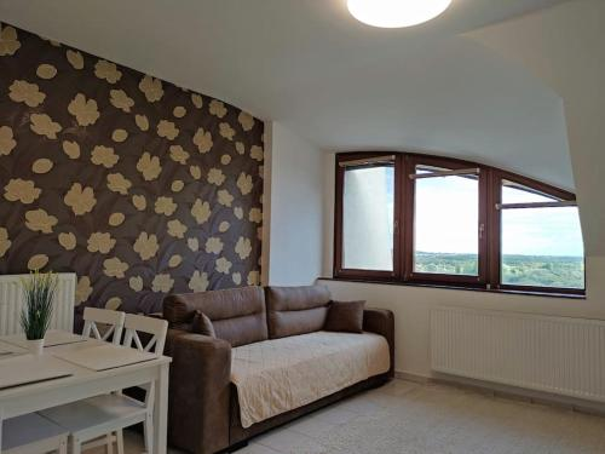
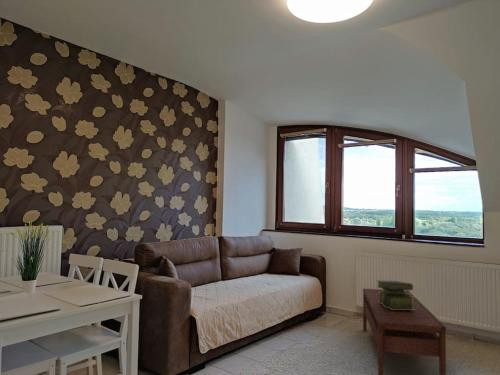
+ stack of books [376,280,415,310]
+ coffee table [362,288,447,375]
